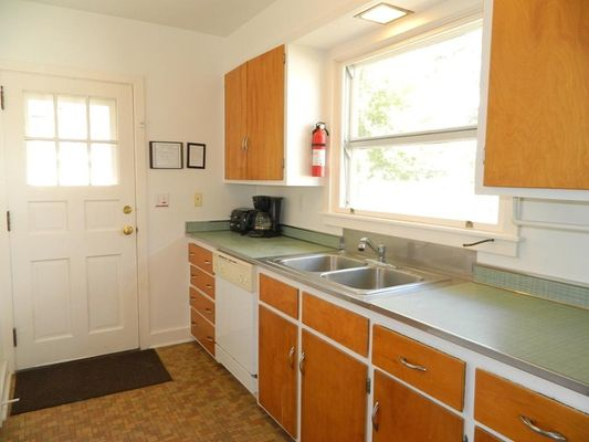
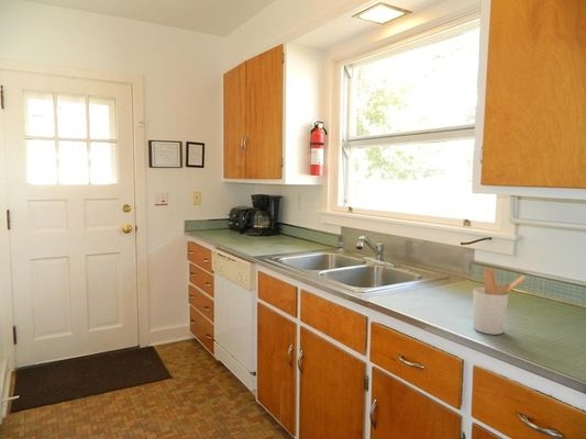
+ utensil holder [473,268,527,336]
